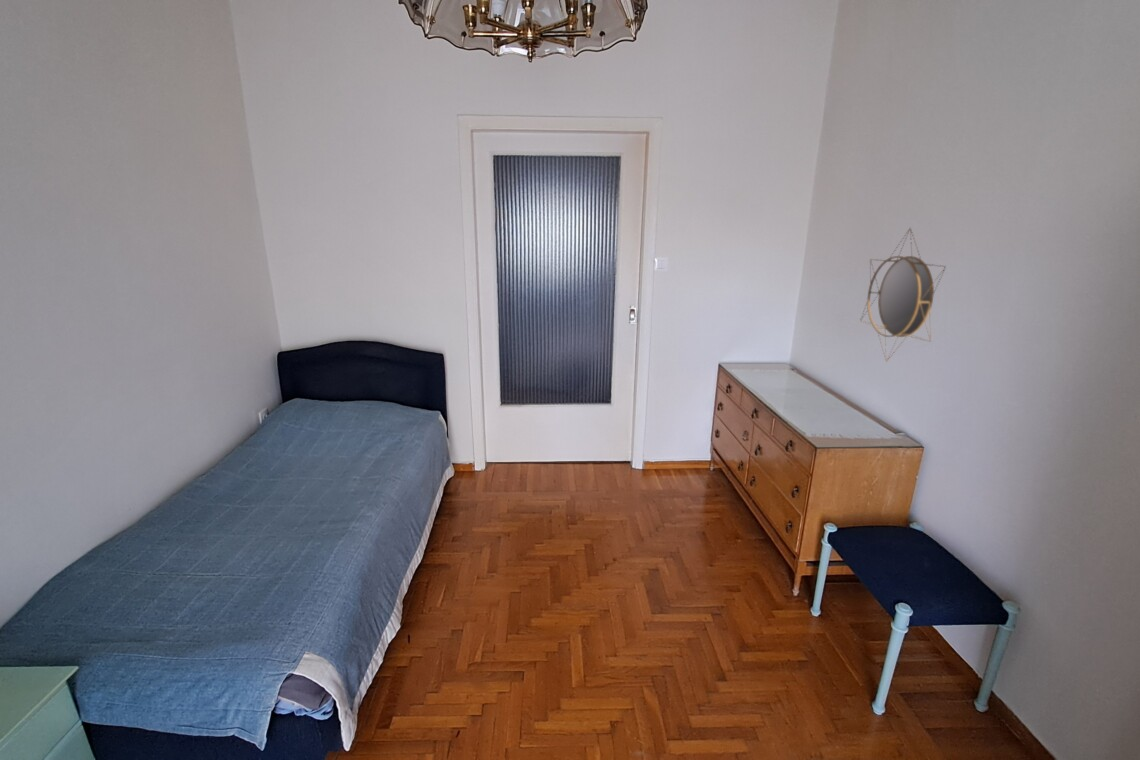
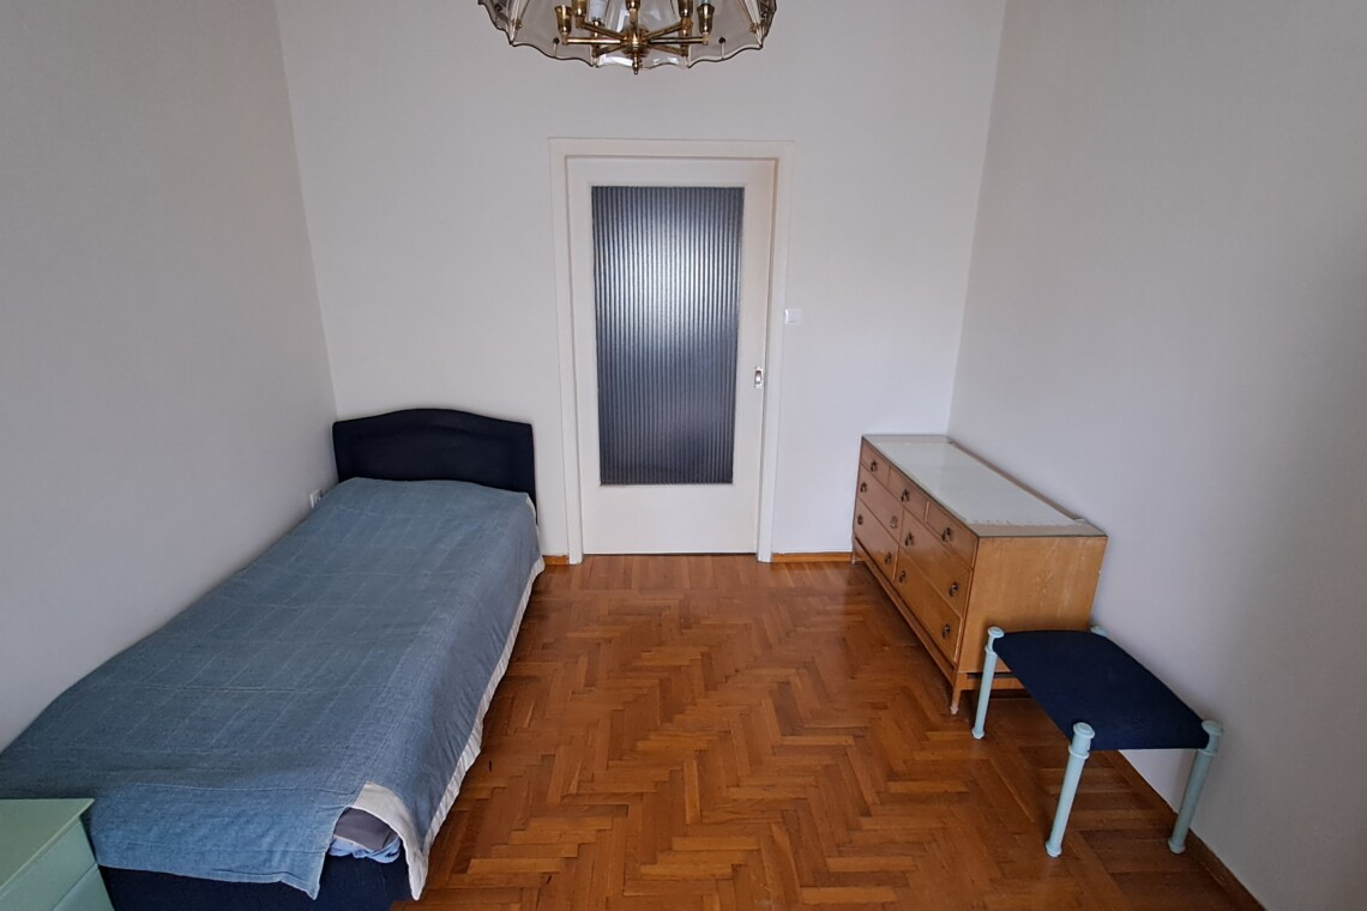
- home mirror [859,226,947,363]
